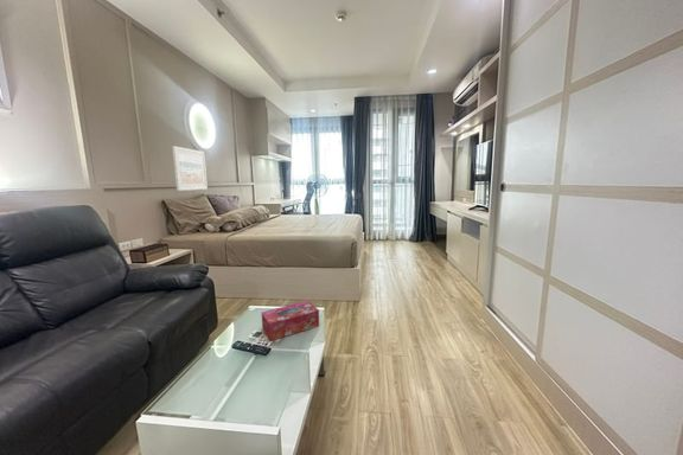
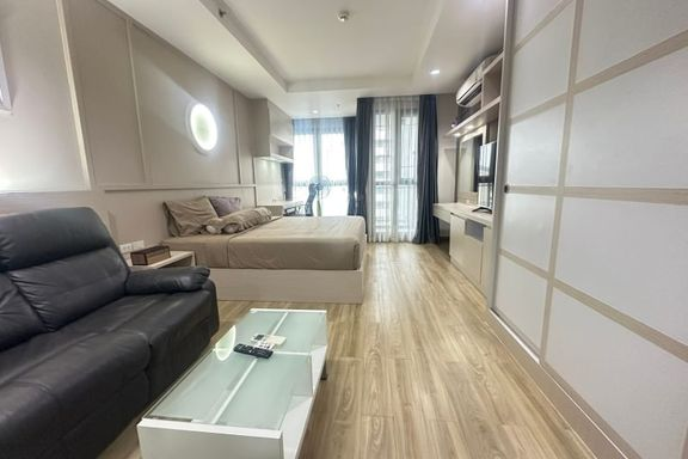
- tissue box [260,300,320,342]
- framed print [171,146,209,192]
